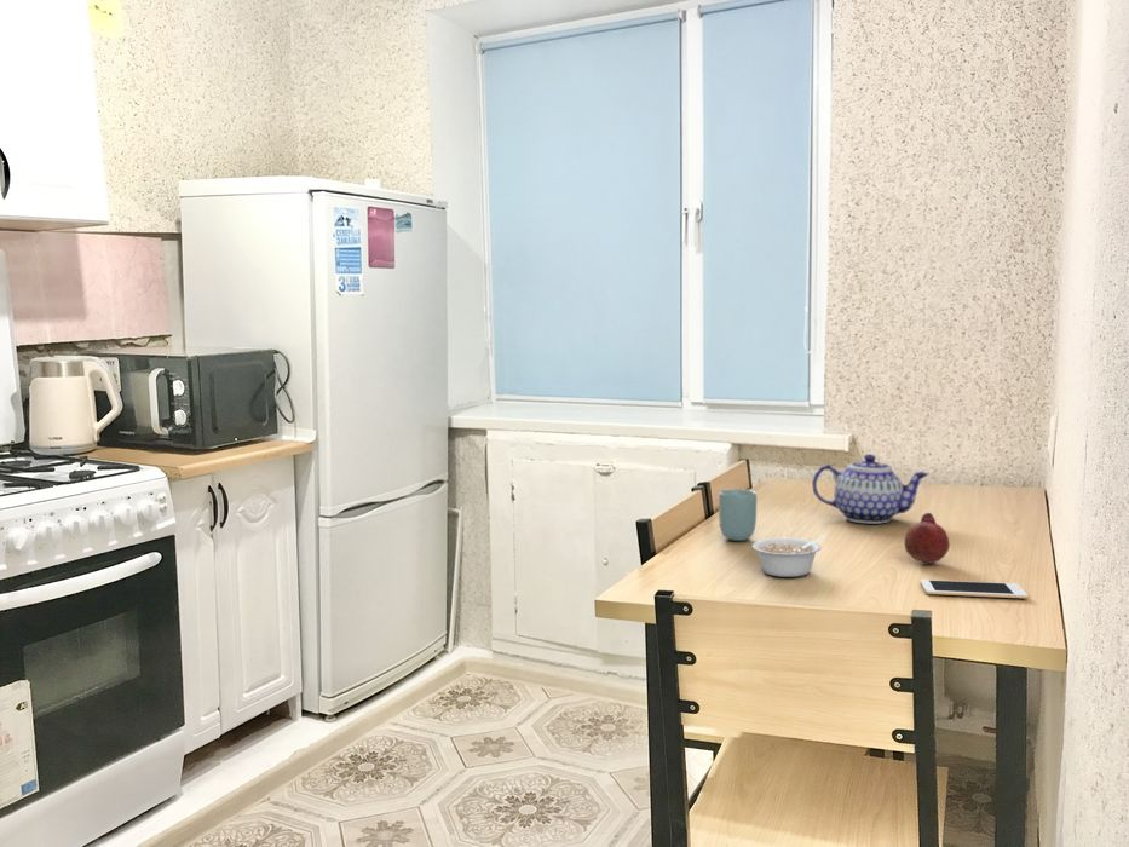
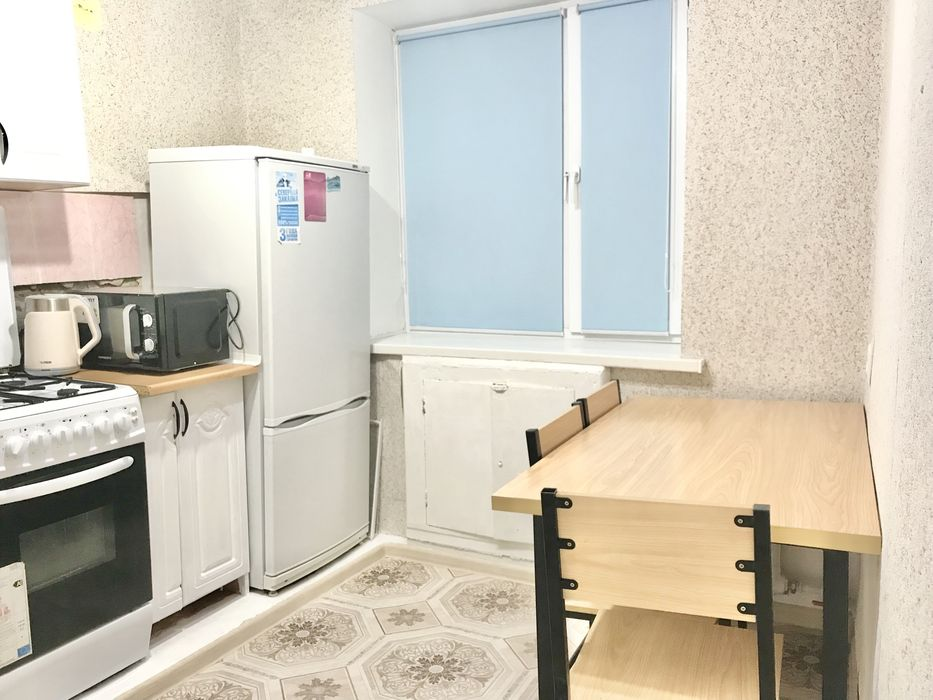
- teapot [811,453,929,525]
- cell phone [920,578,1029,600]
- legume [751,534,829,578]
- fruit [903,512,951,566]
- cup [718,488,758,542]
